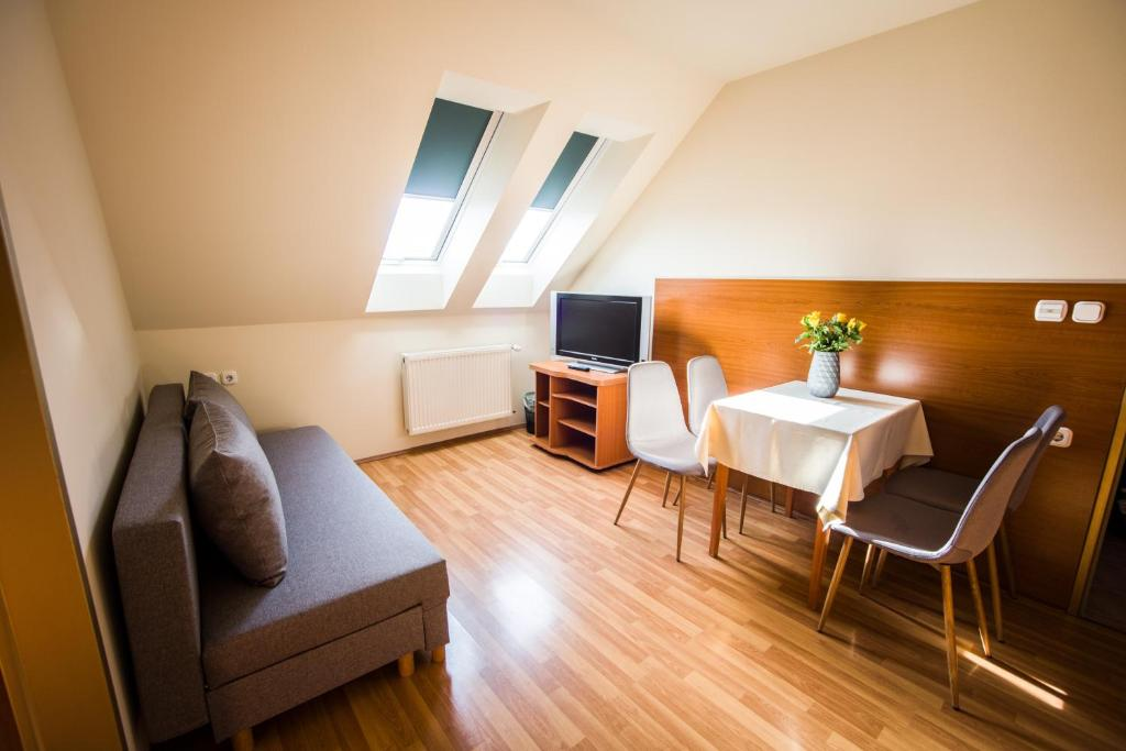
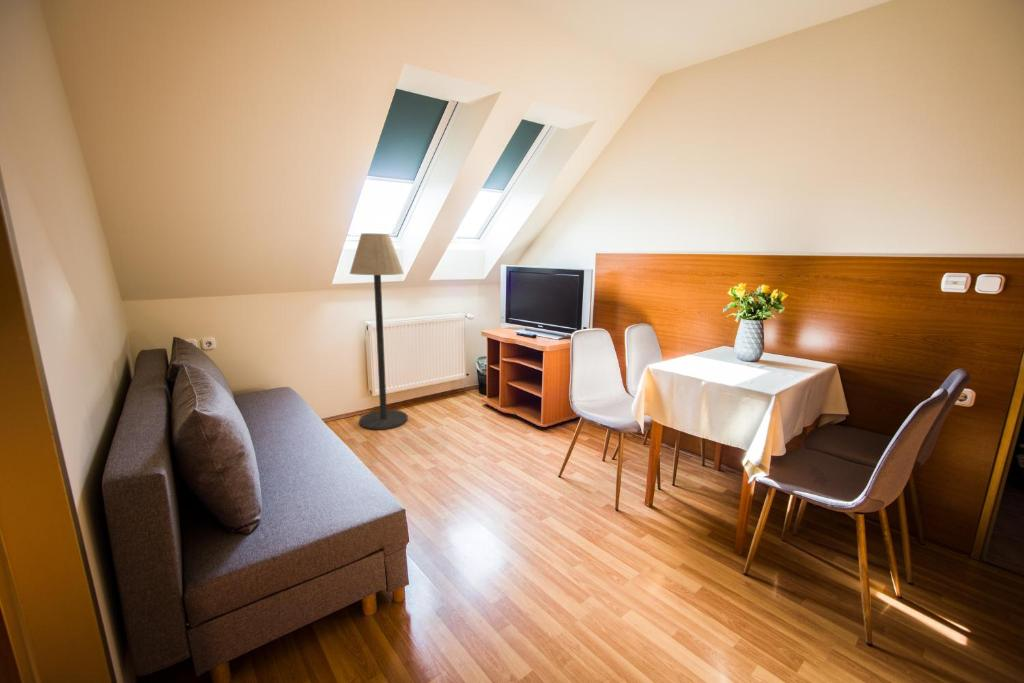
+ floor lamp [349,232,409,431]
